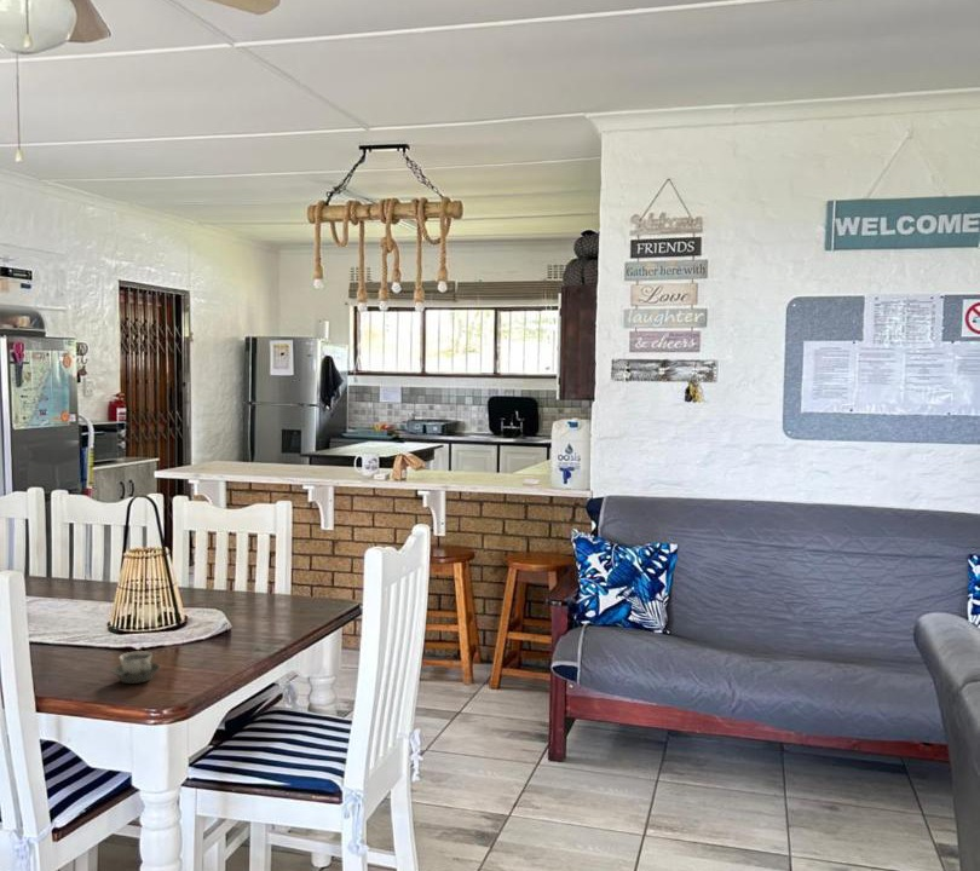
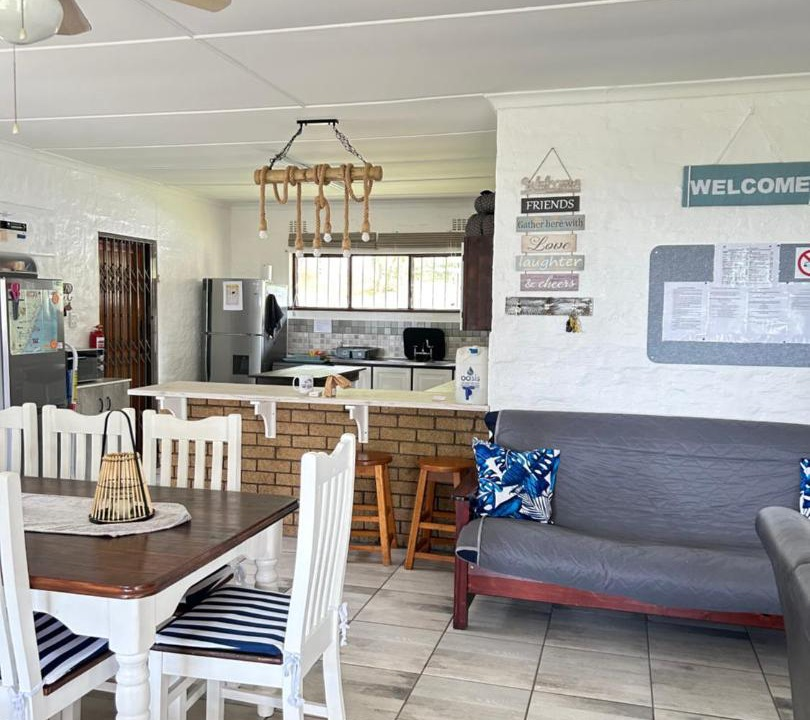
- cup [110,650,161,685]
